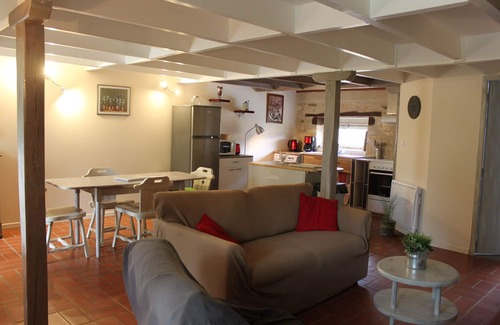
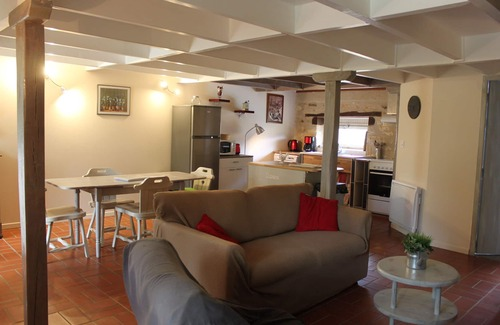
- potted plant [377,191,402,238]
